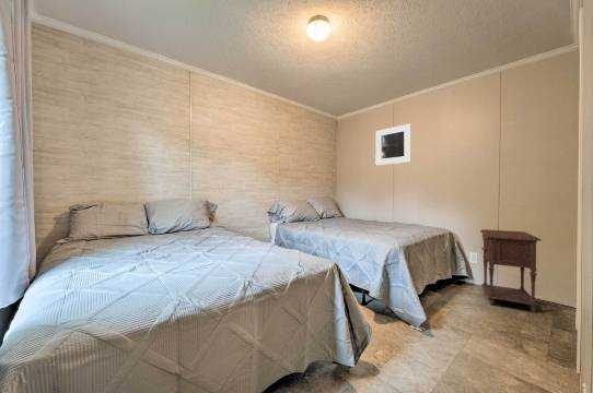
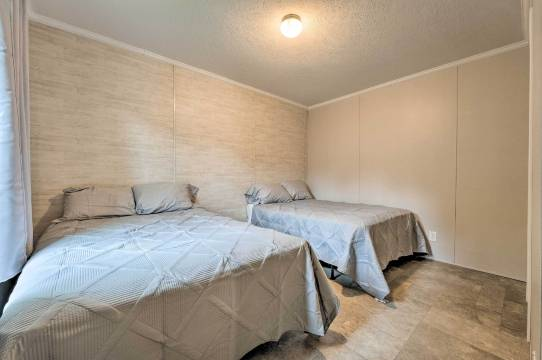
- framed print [374,122,412,166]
- nightstand [479,228,543,313]
